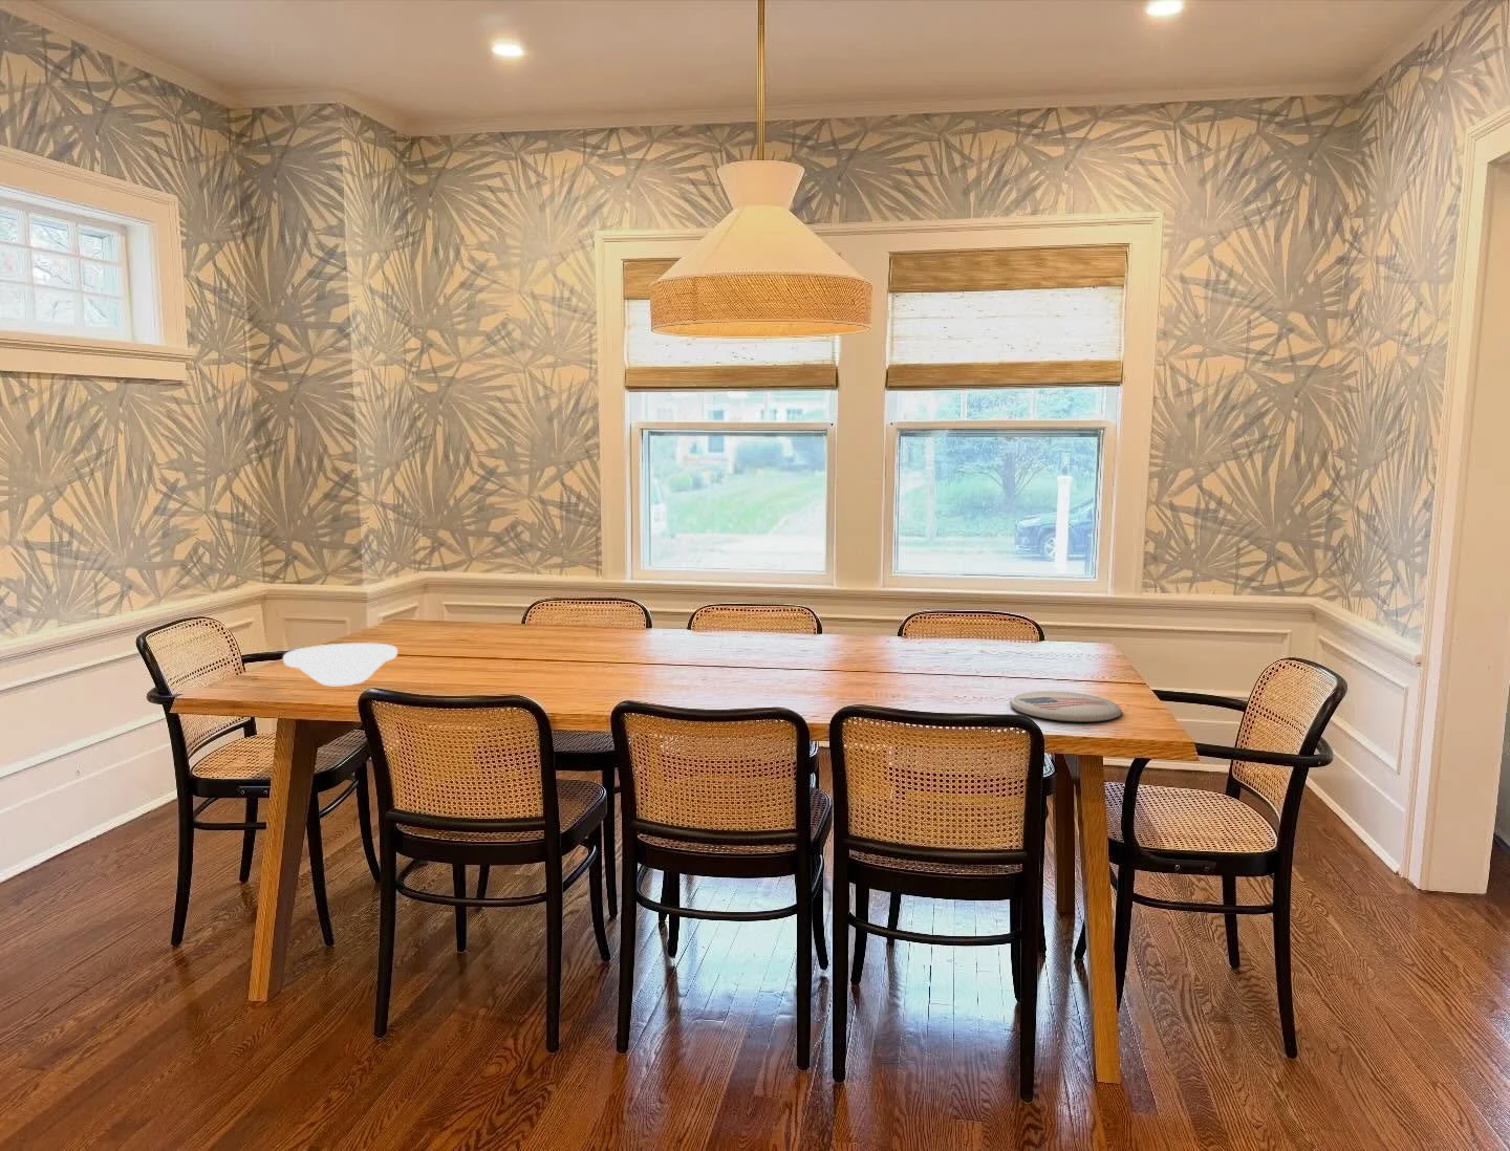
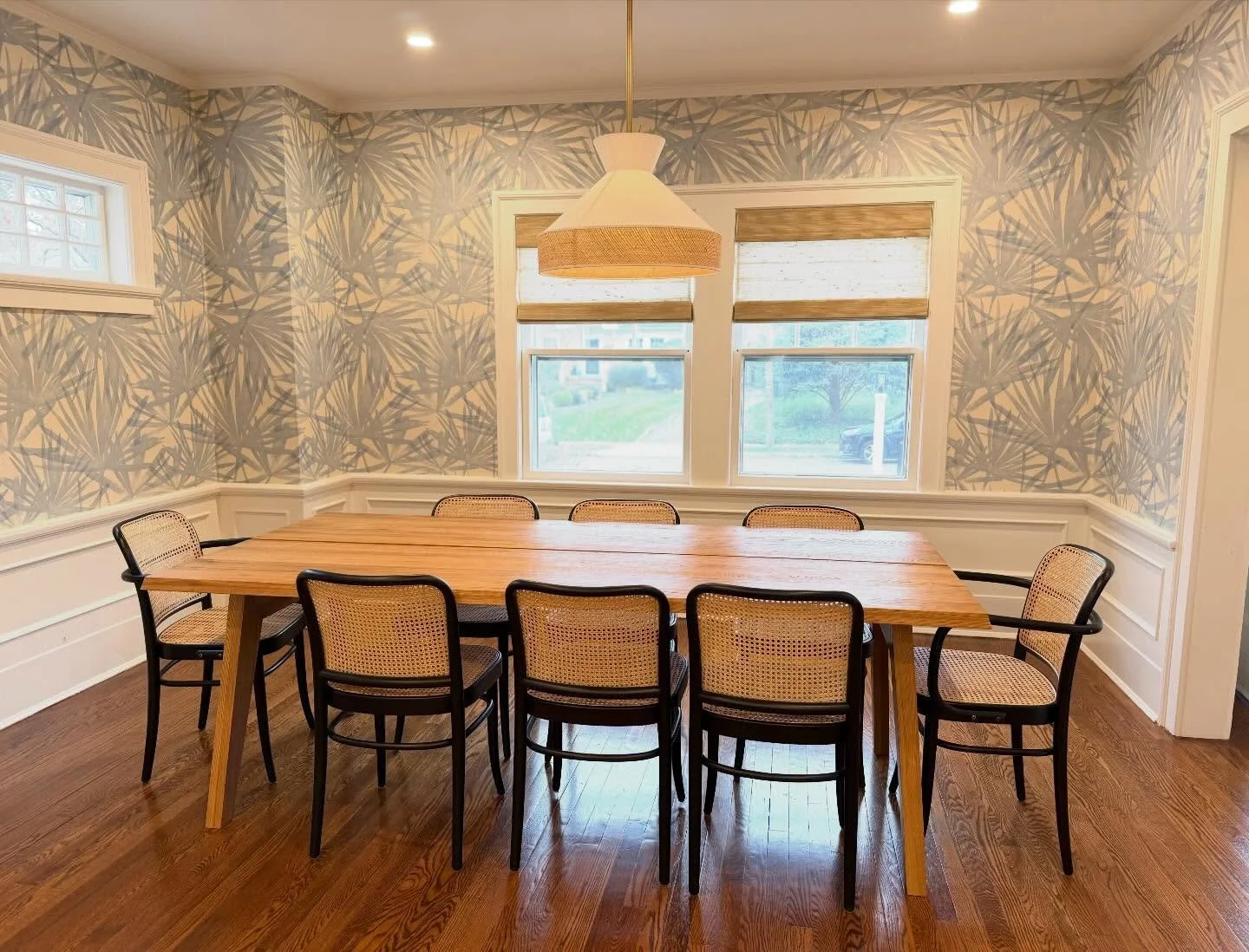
- plate [282,642,399,687]
- plate [1008,690,1123,723]
